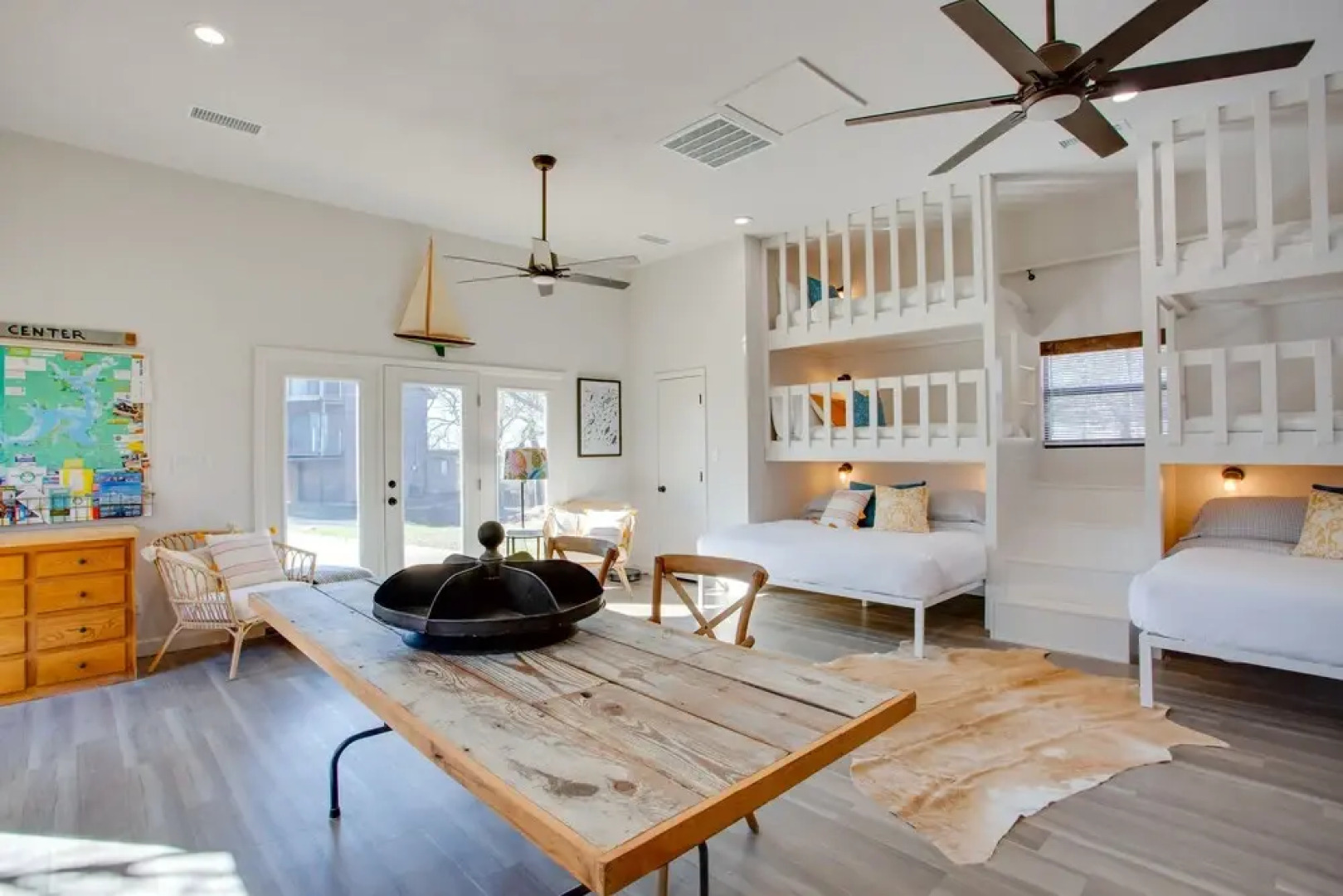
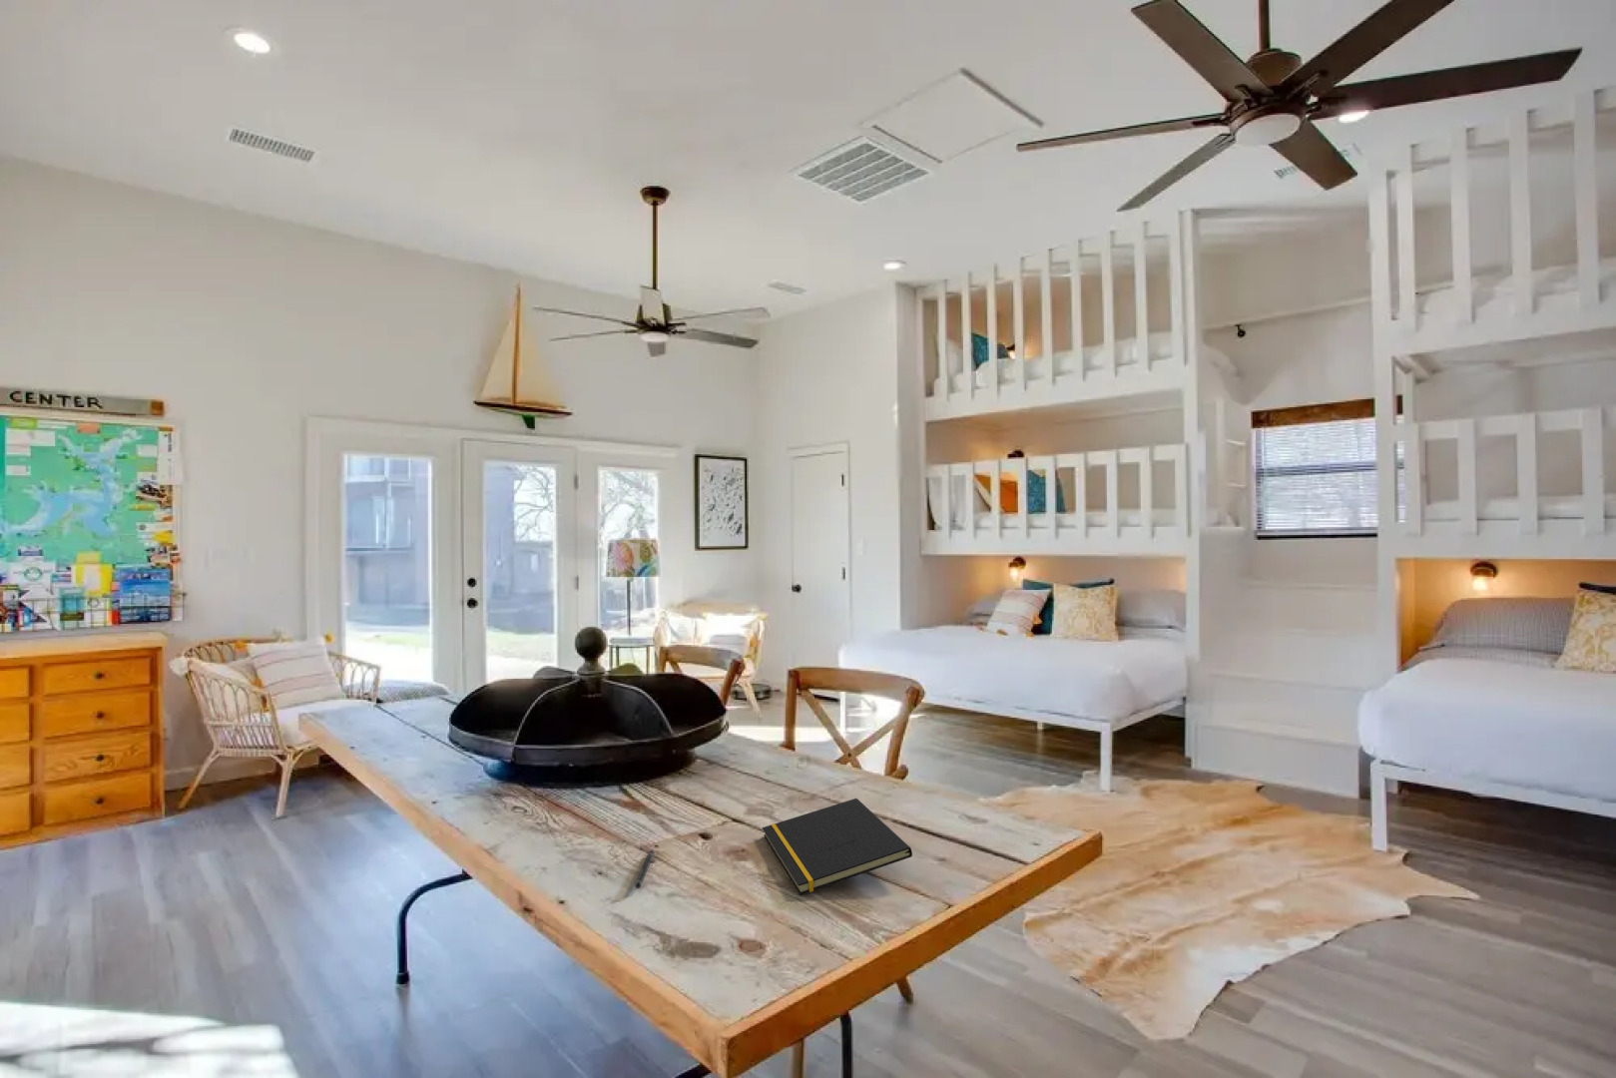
+ pen [634,849,655,889]
+ notepad [762,798,913,895]
